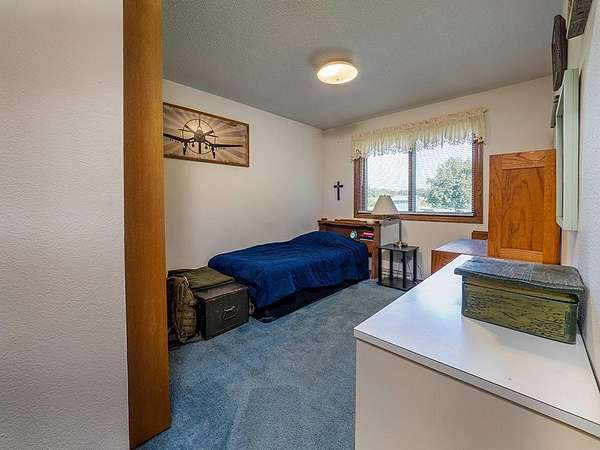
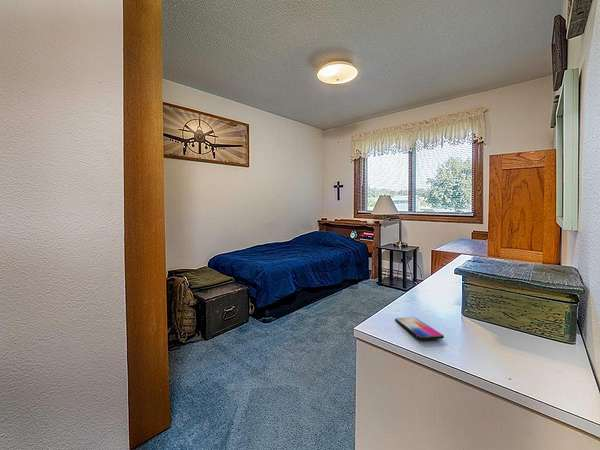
+ smartphone [394,316,445,341]
